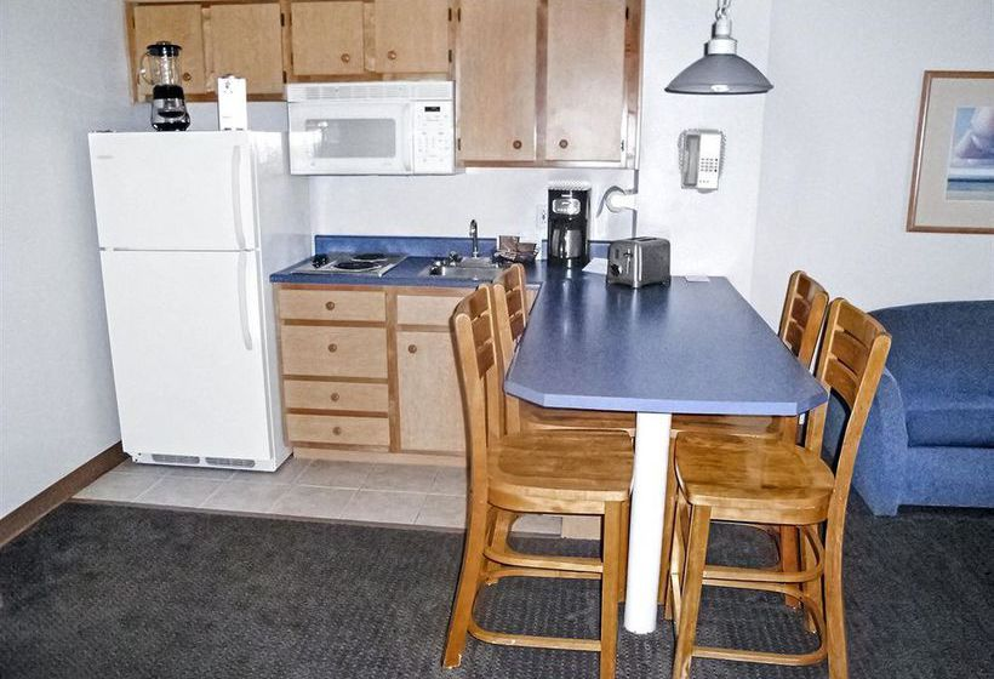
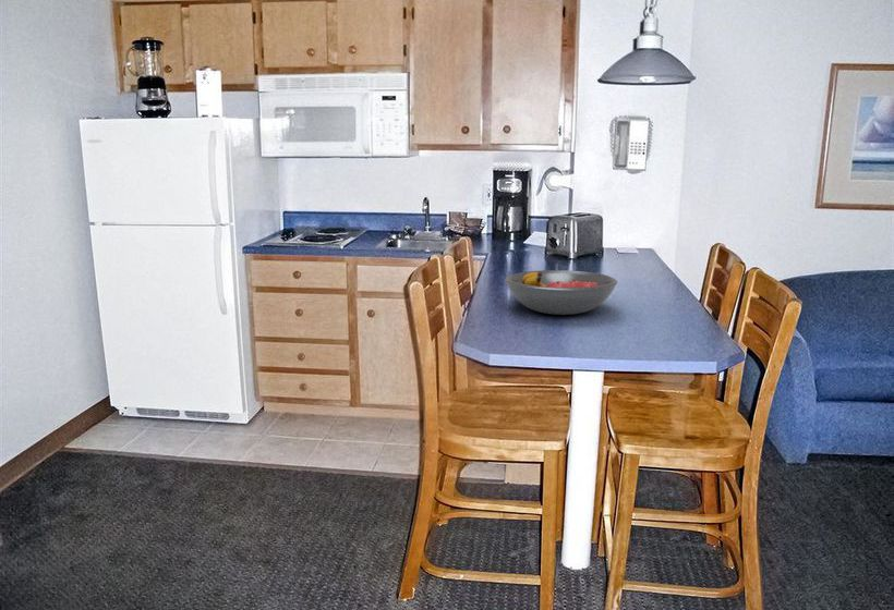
+ fruit bowl [504,269,618,316]
